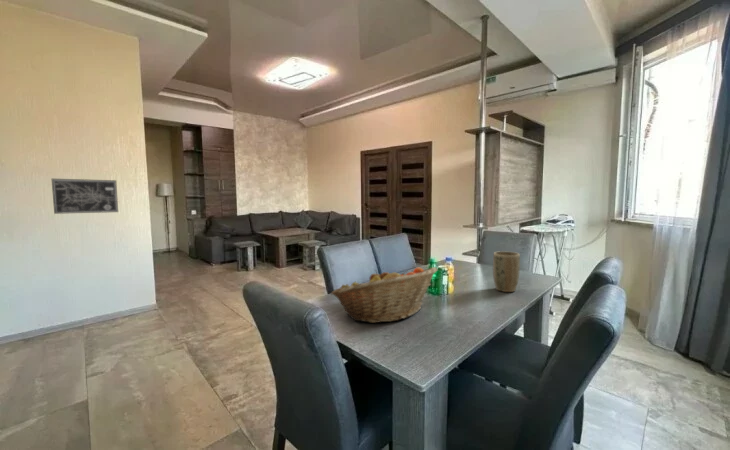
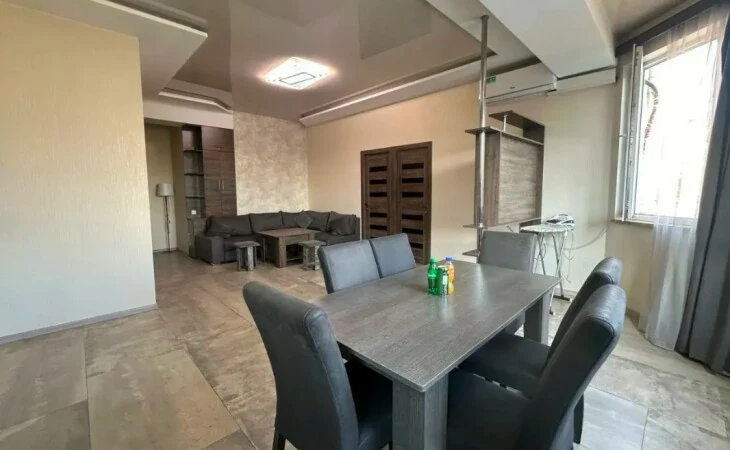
- wall art [51,178,119,215]
- fruit basket [330,266,439,324]
- plant pot [492,250,521,293]
